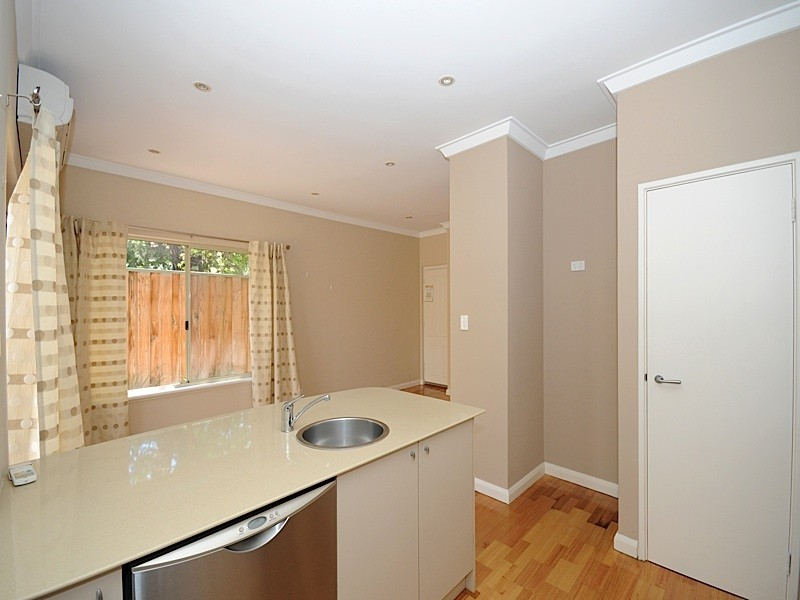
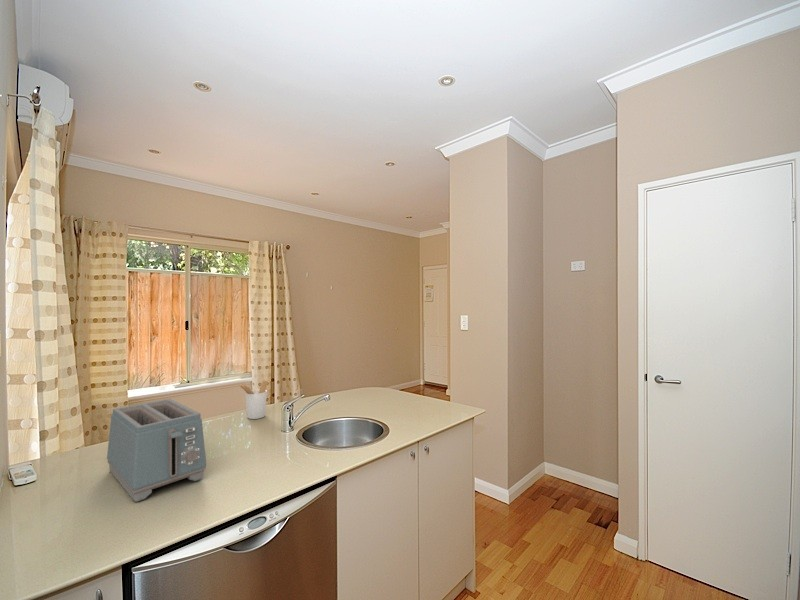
+ toaster [106,398,207,503]
+ utensil holder [237,379,269,420]
